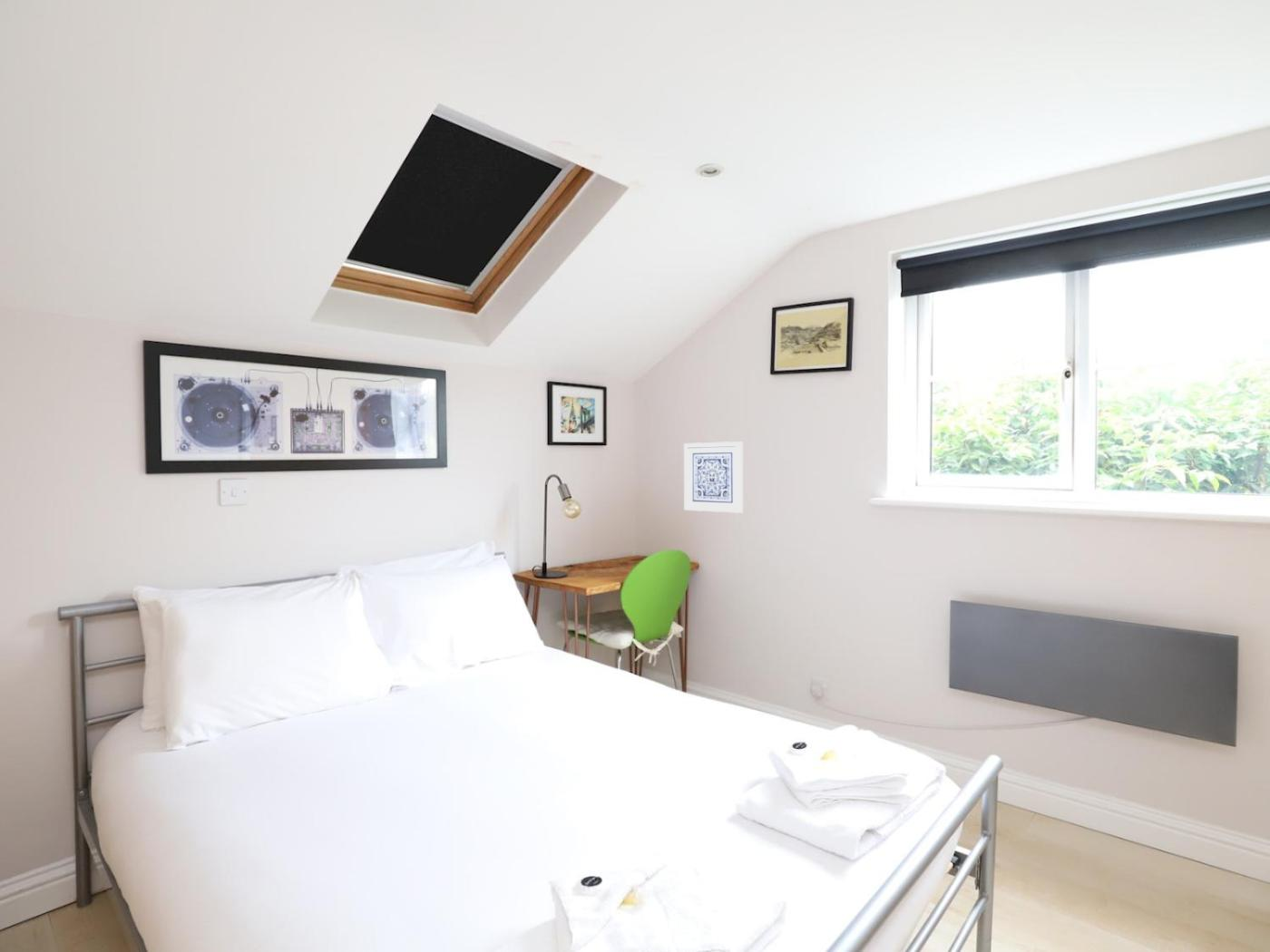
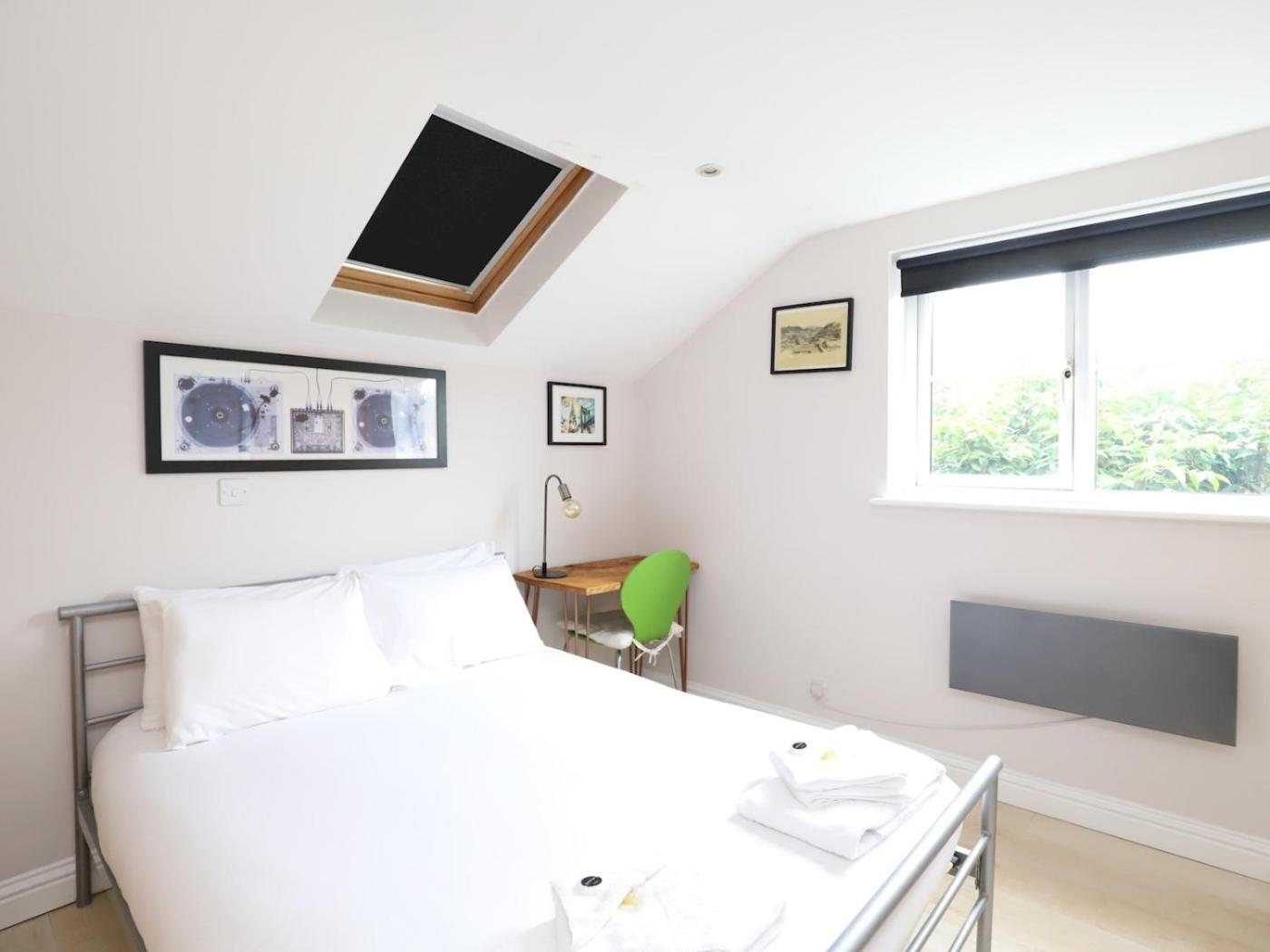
- wall art [683,441,744,514]
